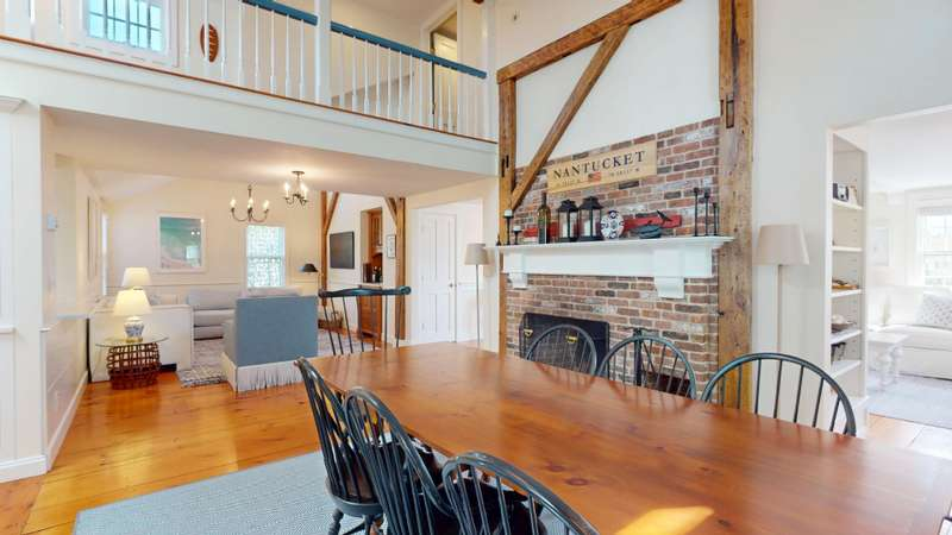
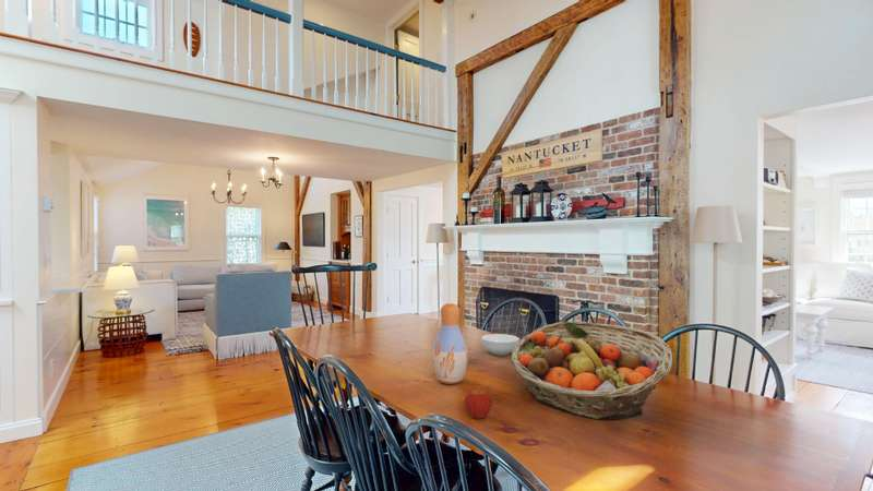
+ apple [464,387,493,420]
+ cereal bowl [480,333,521,357]
+ fruit basket [510,320,673,421]
+ vase [431,302,469,385]
